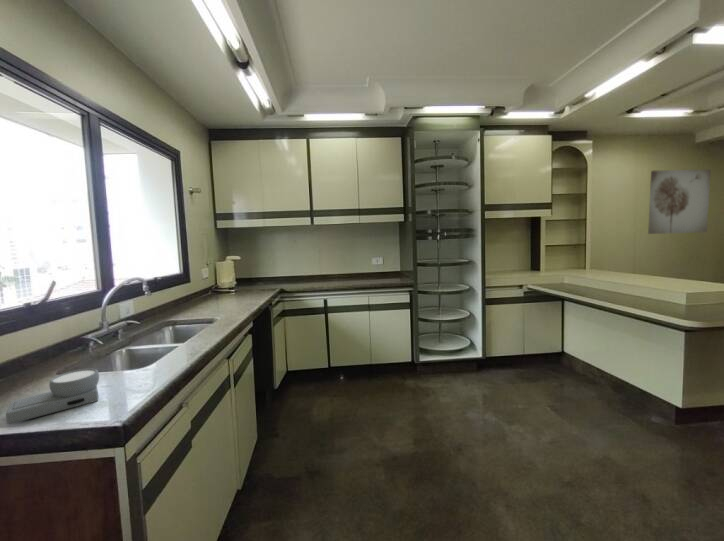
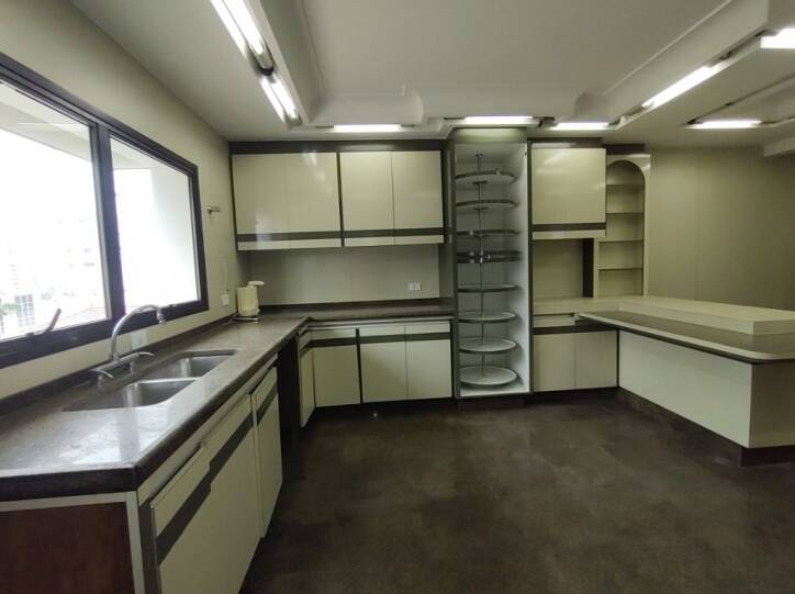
- wall art [647,169,712,235]
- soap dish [5,368,100,425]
